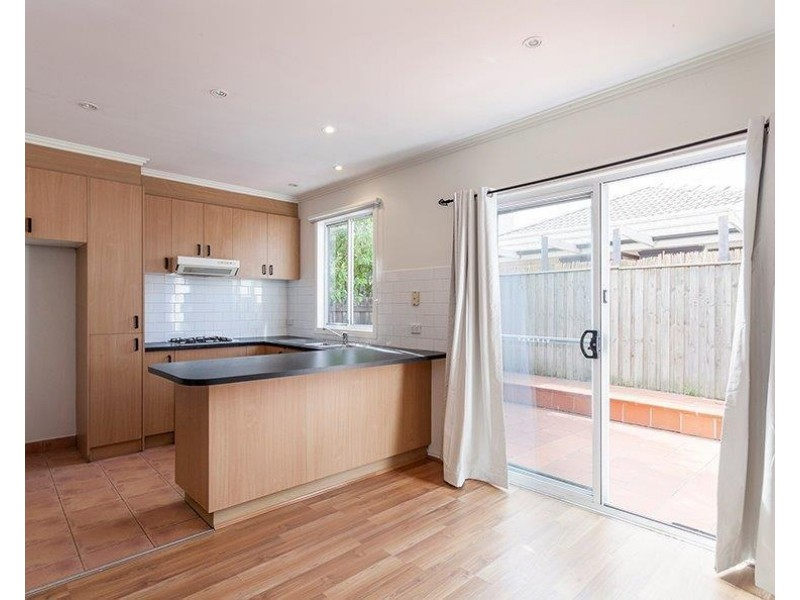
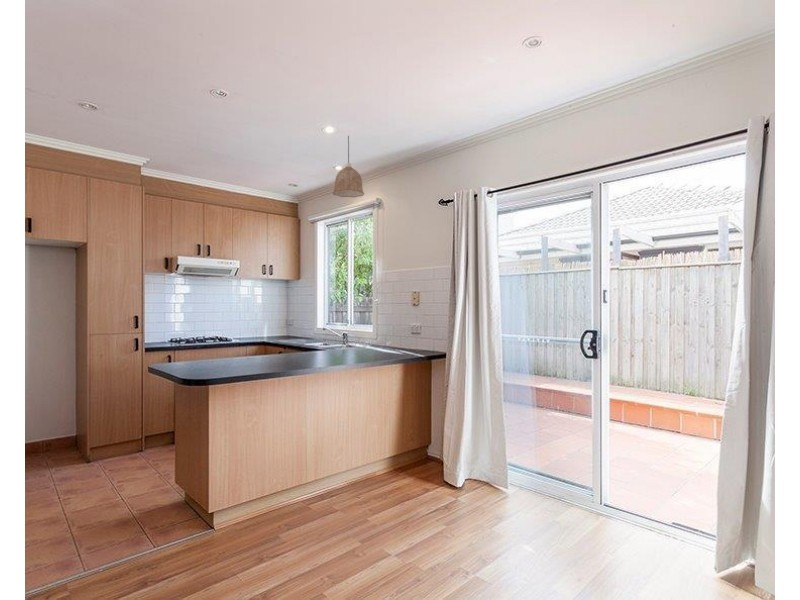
+ pendant lamp [332,135,365,198]
